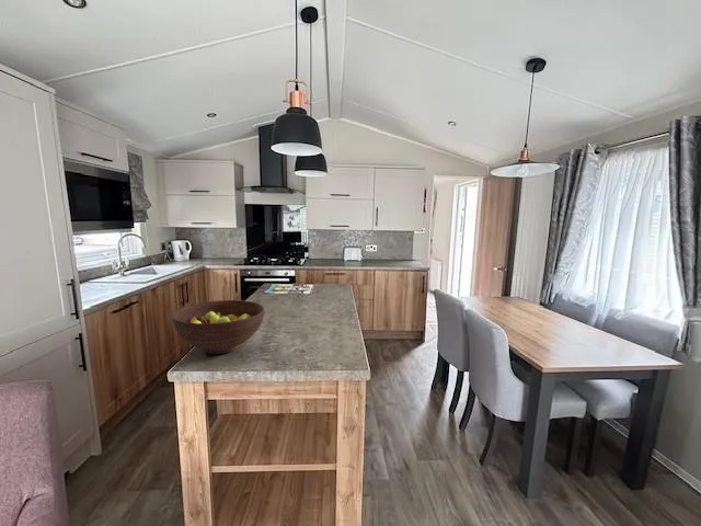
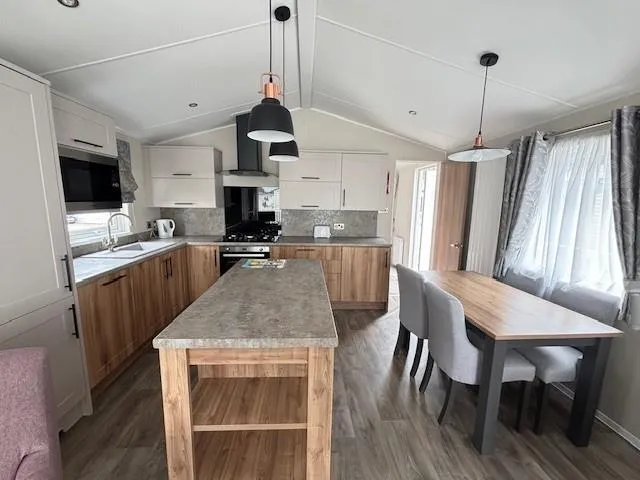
- fruit bowl [171,299,266,355]
